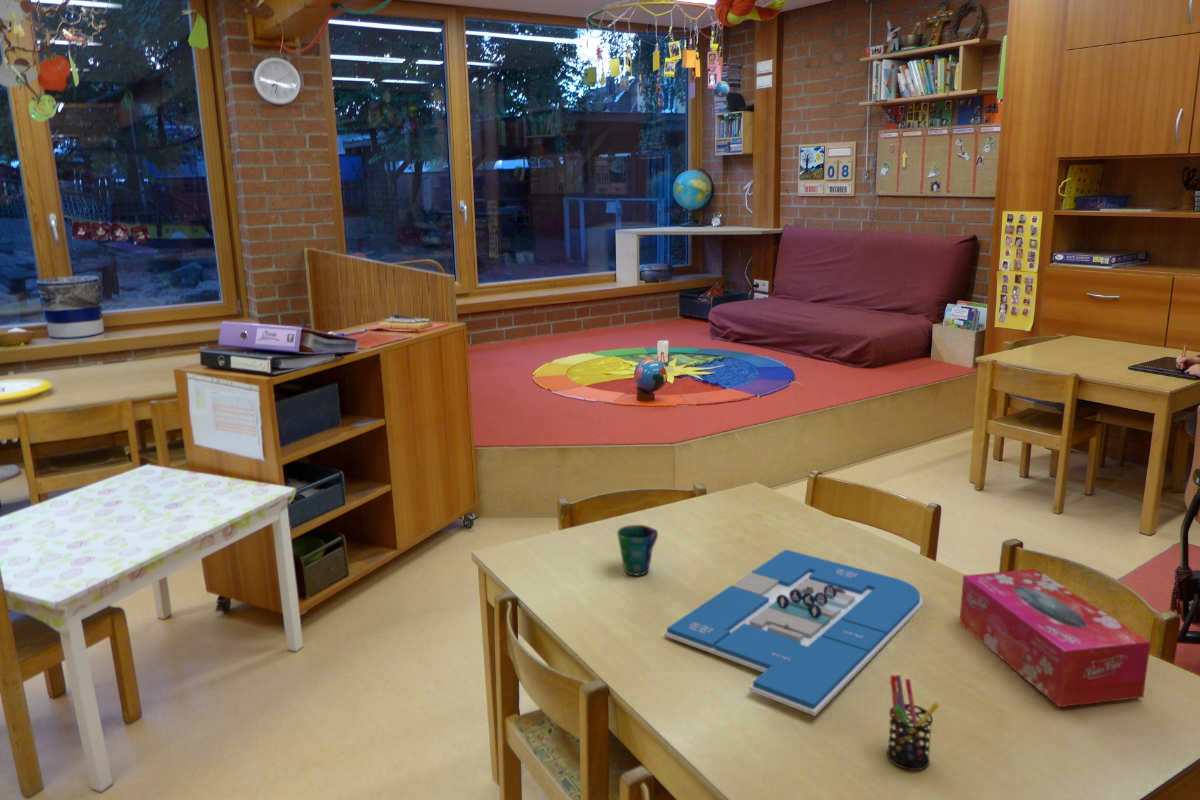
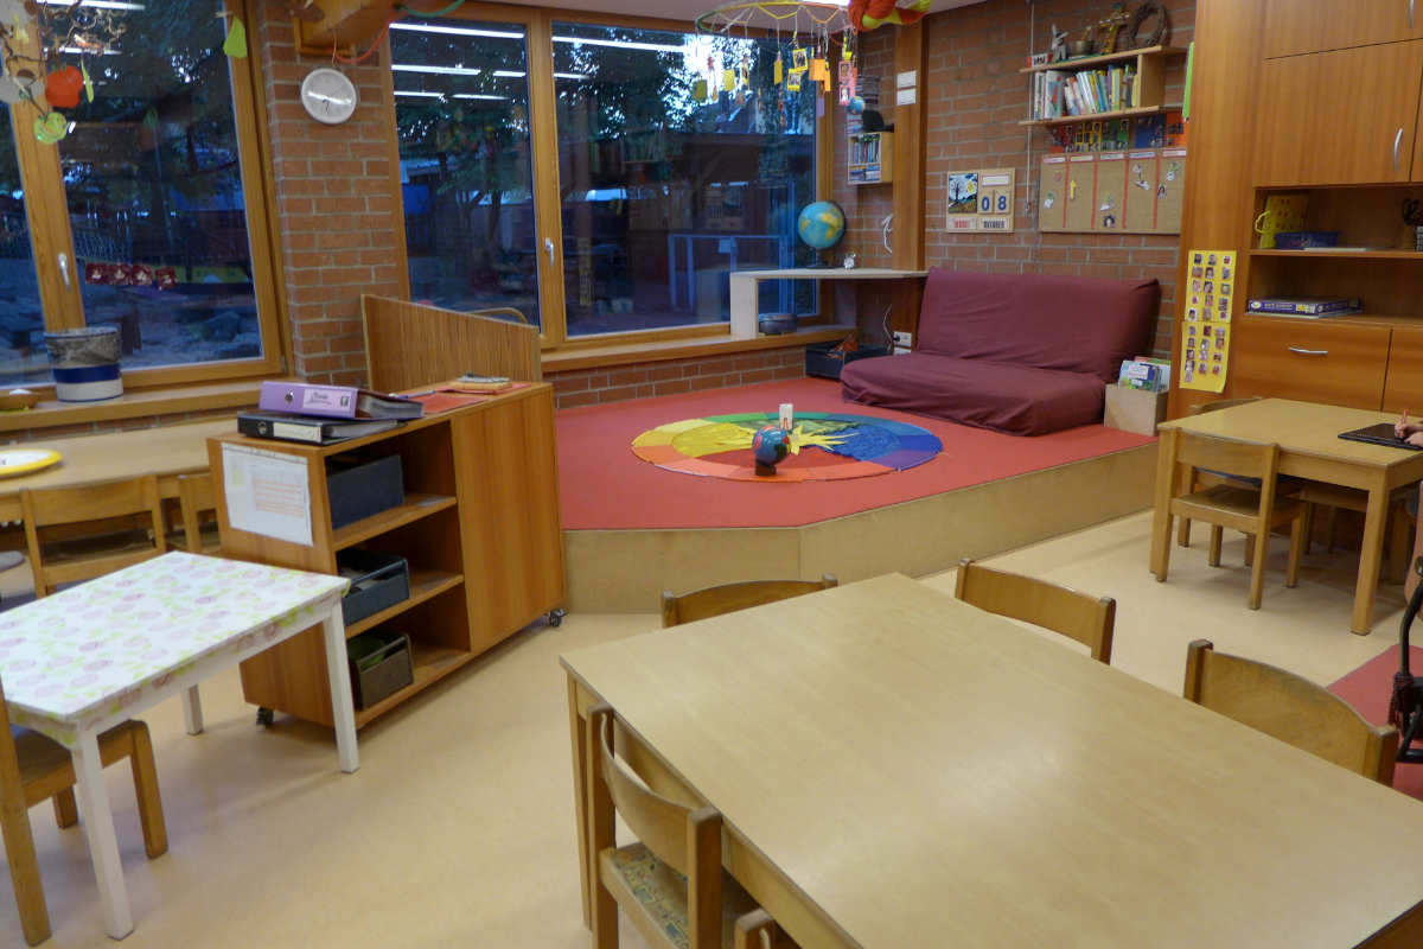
- board game [663,548,924,717]
- pen holder [886,674,941,771]
- cup [616,524,659,576]
- tissue box [959,568,1152,708]
